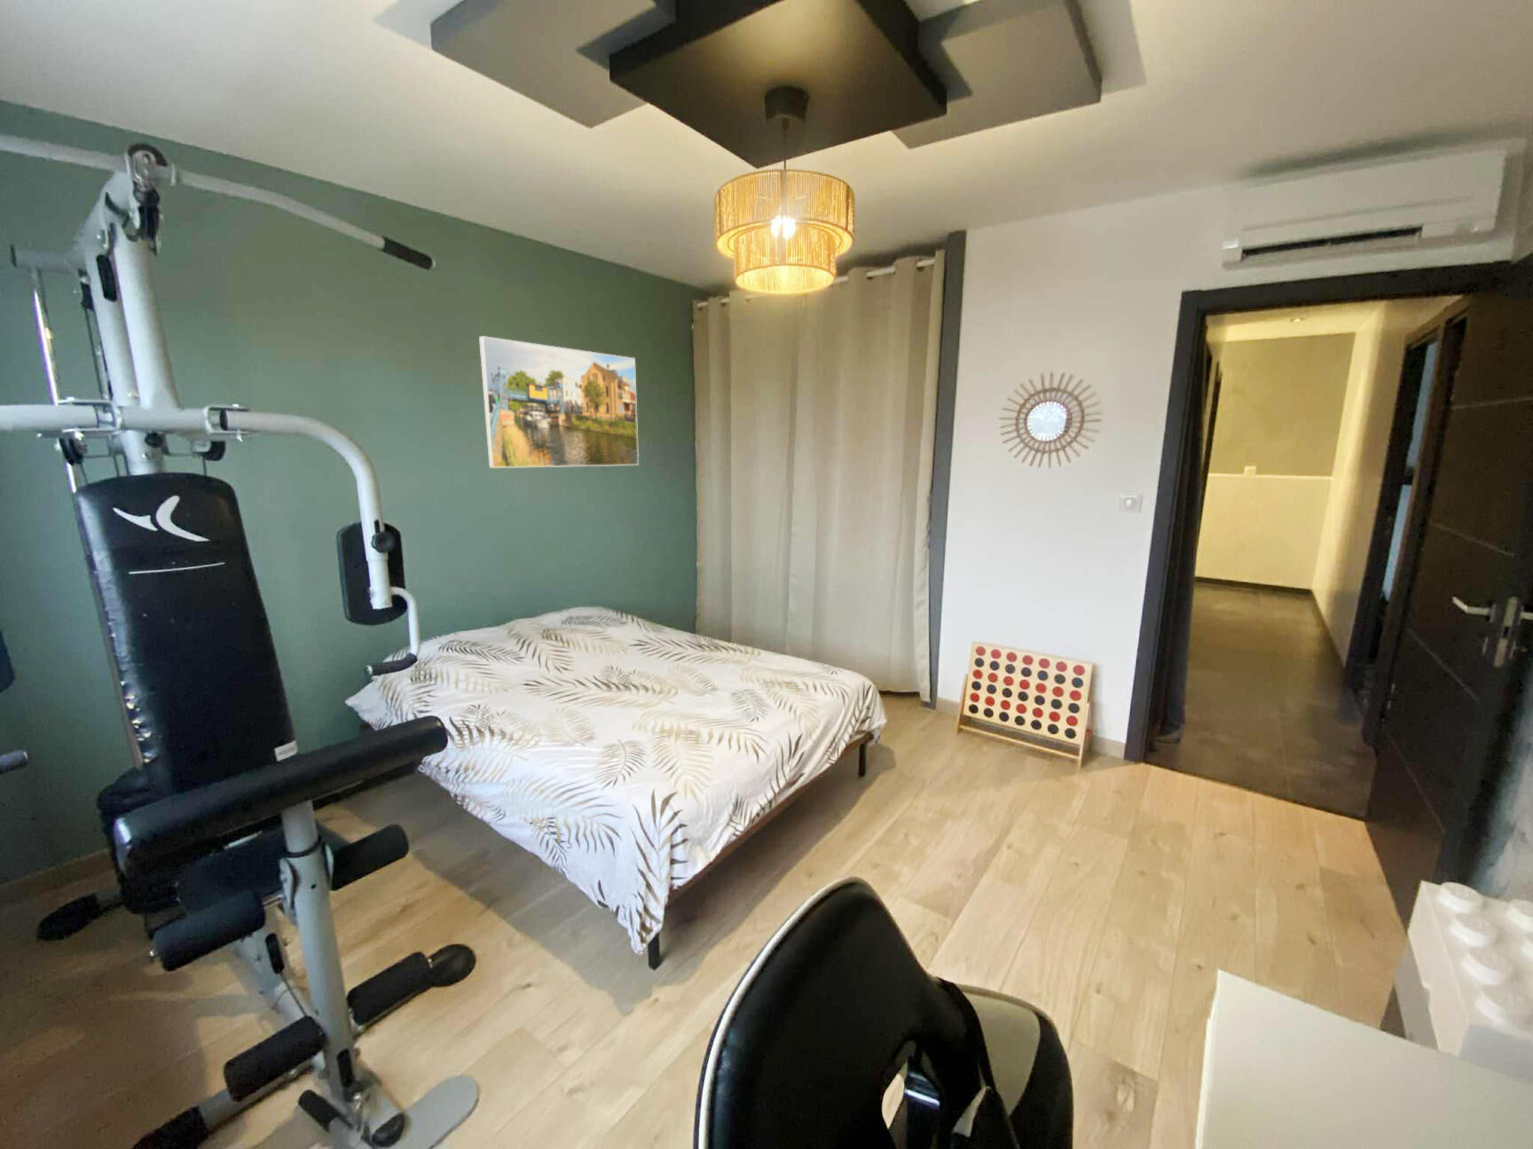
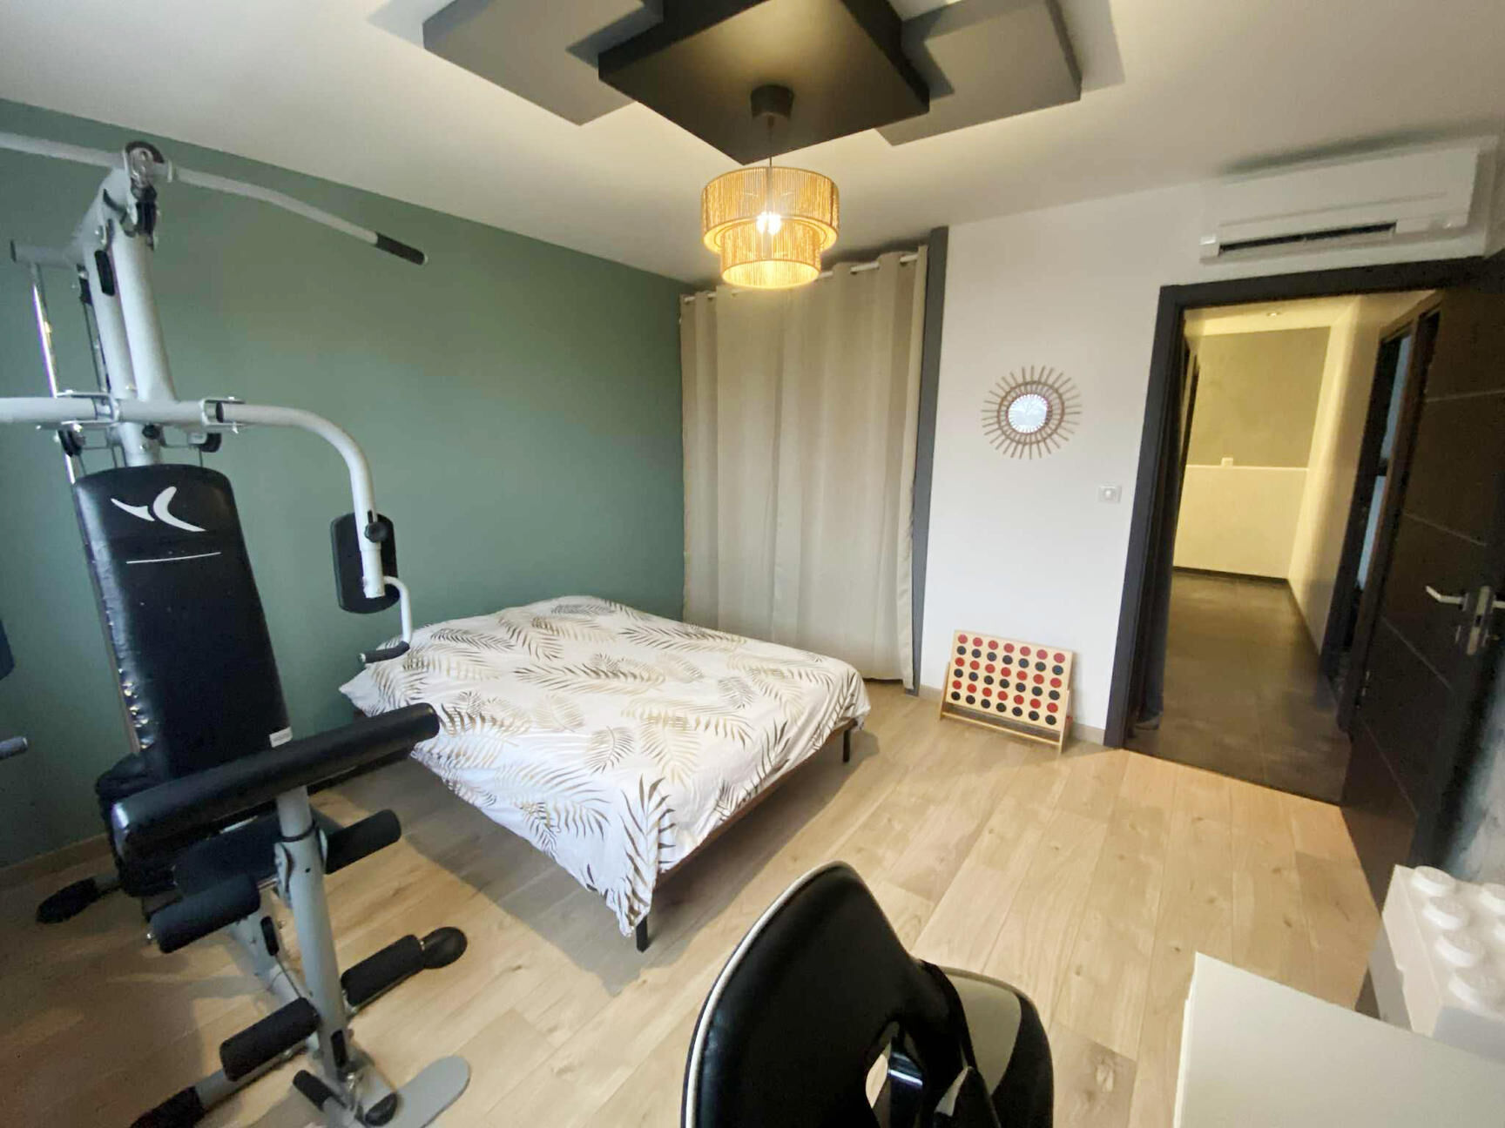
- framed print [478,336,640,469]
